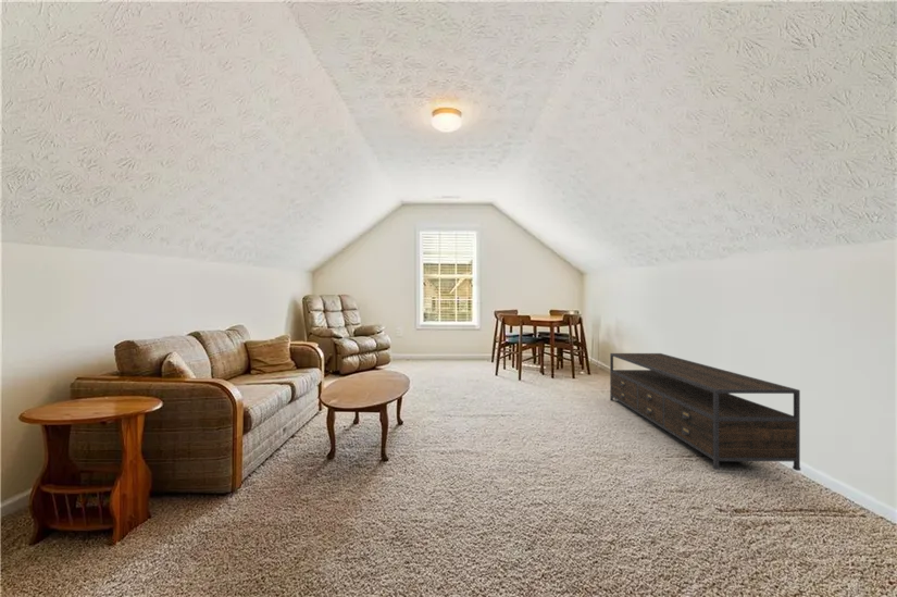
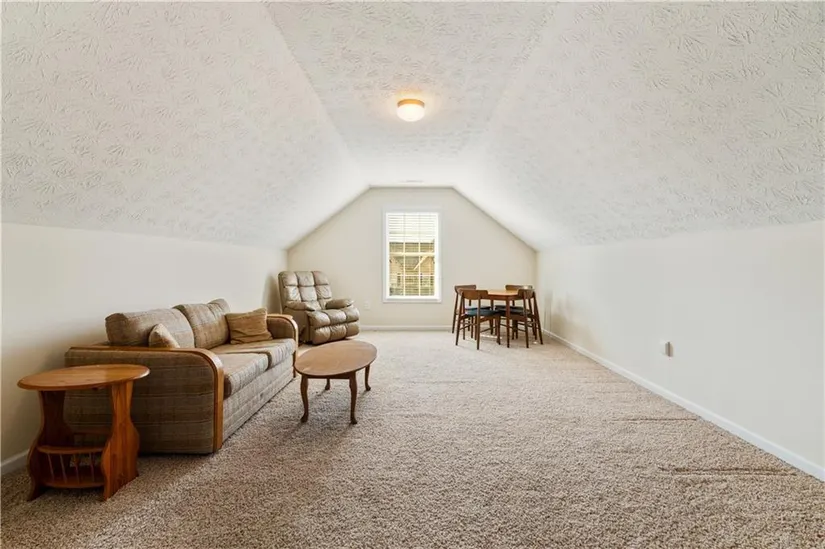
- media console [609,352,801,472]
